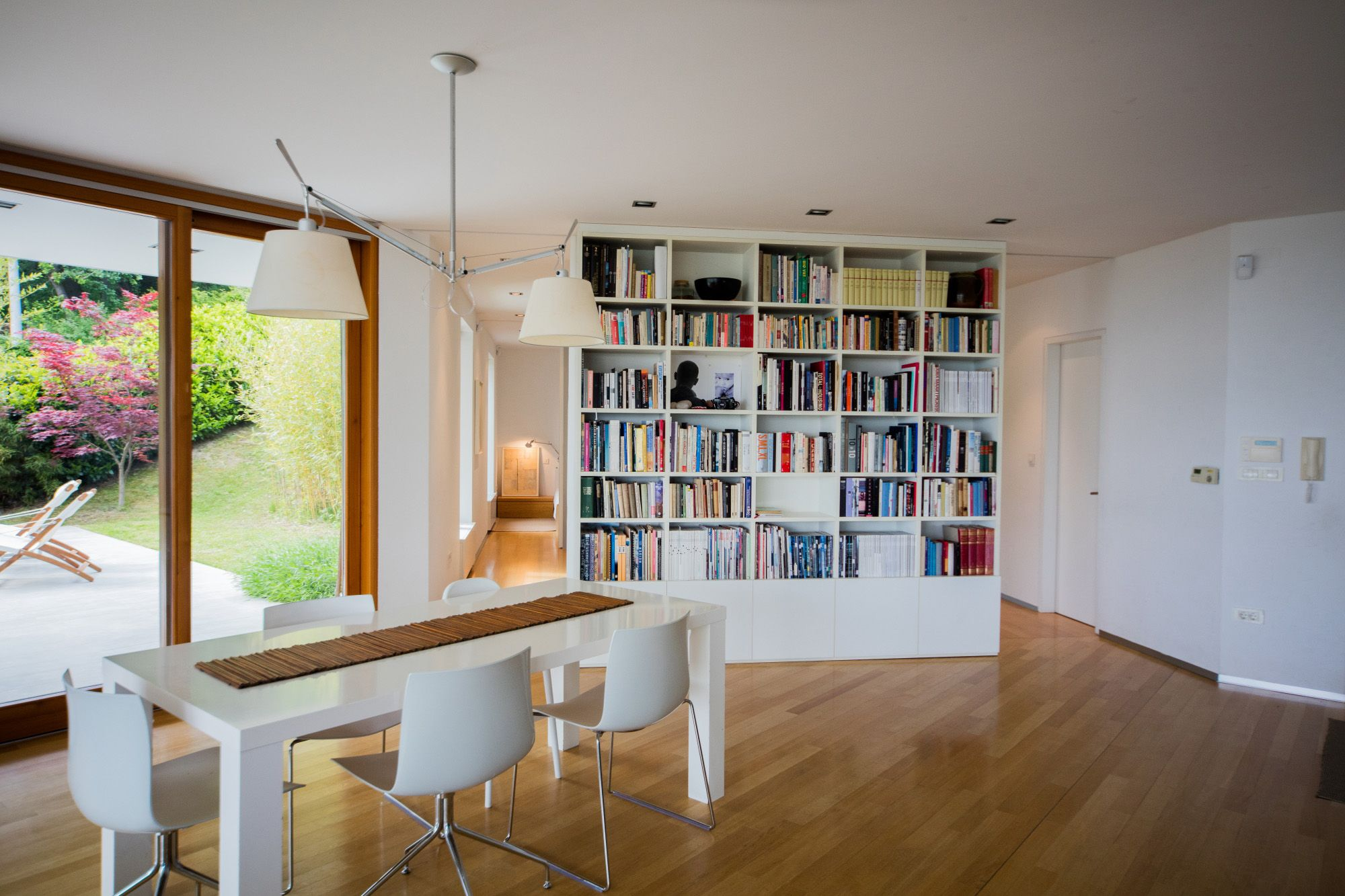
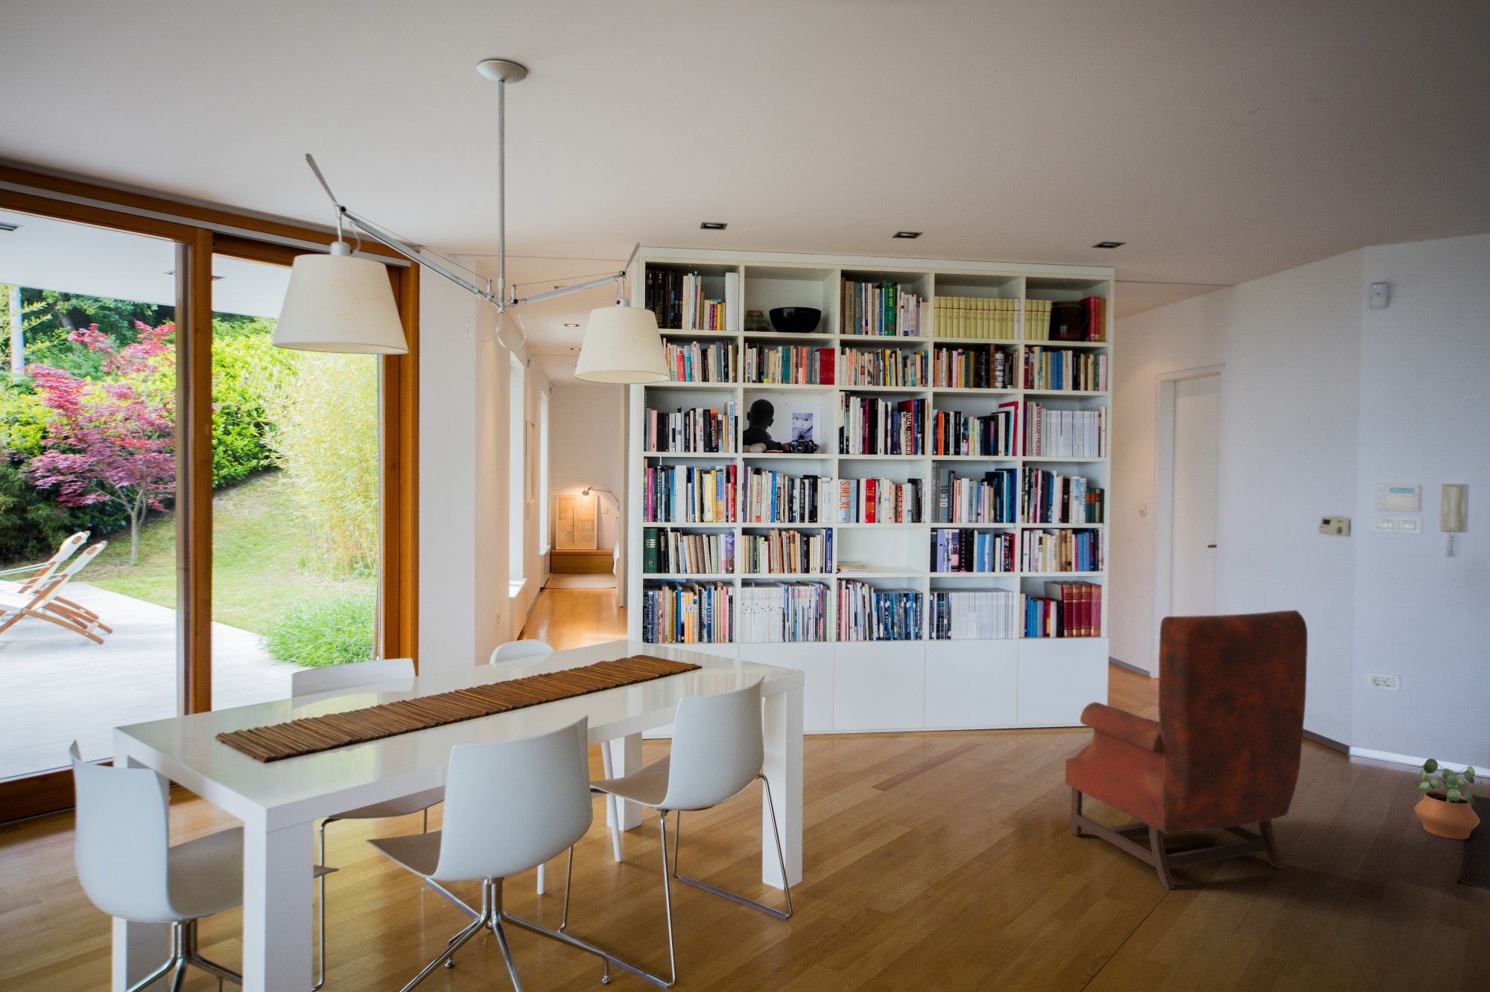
+ potted plant [1414,758,1483,840]
+ armchair [1065,610,1308,891]
